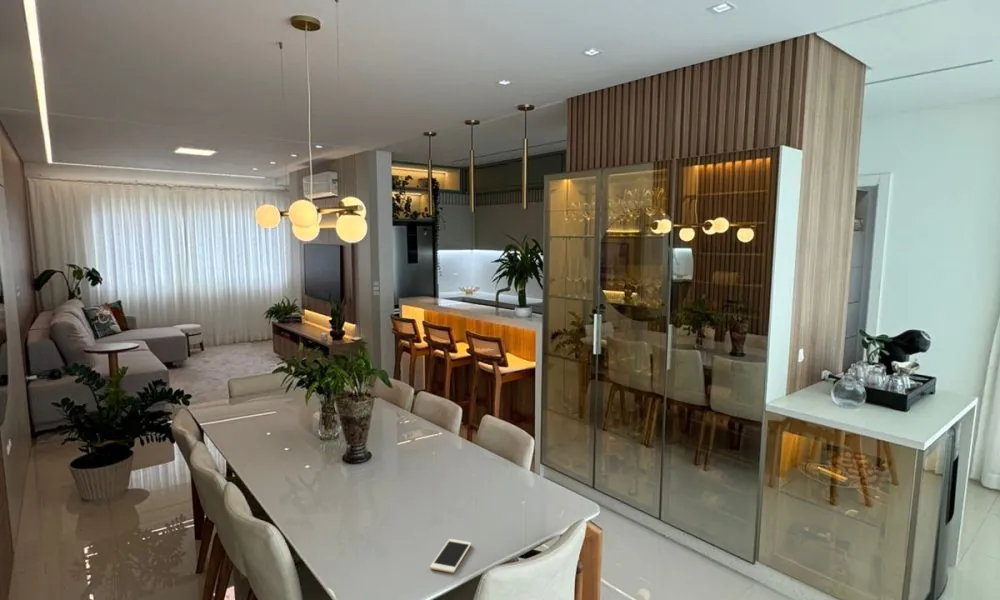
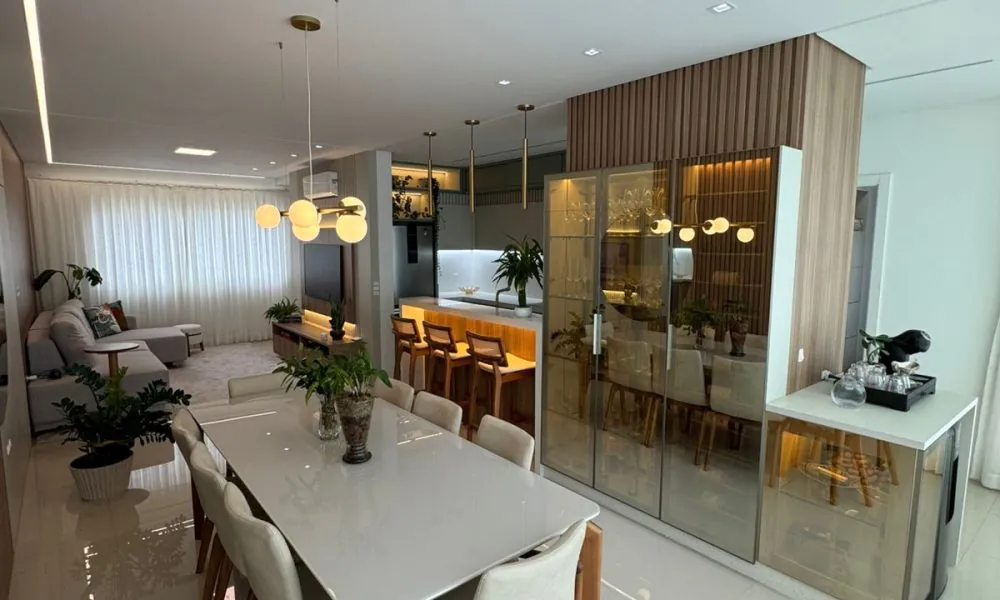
- cell phone [429,538,472,574]
